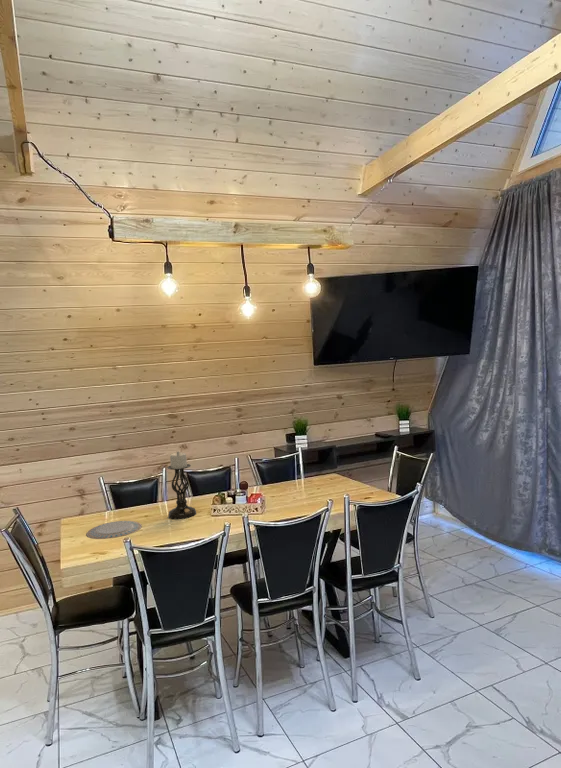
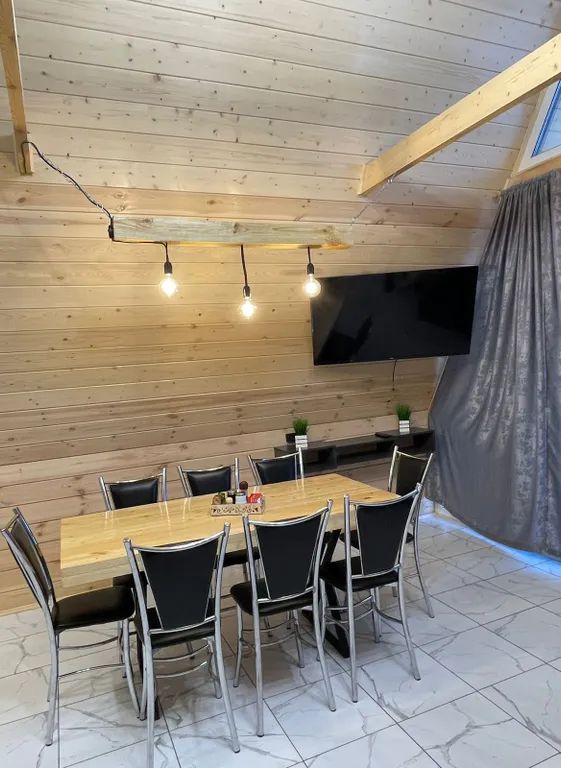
- chinaware [86,520,143,540]
- candle holder [166,450,197,520]
